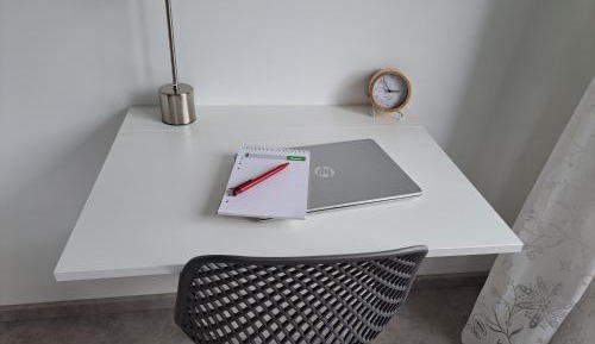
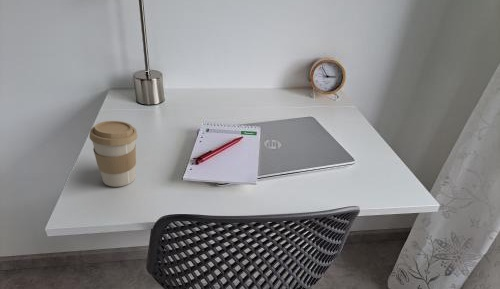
+ coffee cup [88,120,138,188]
